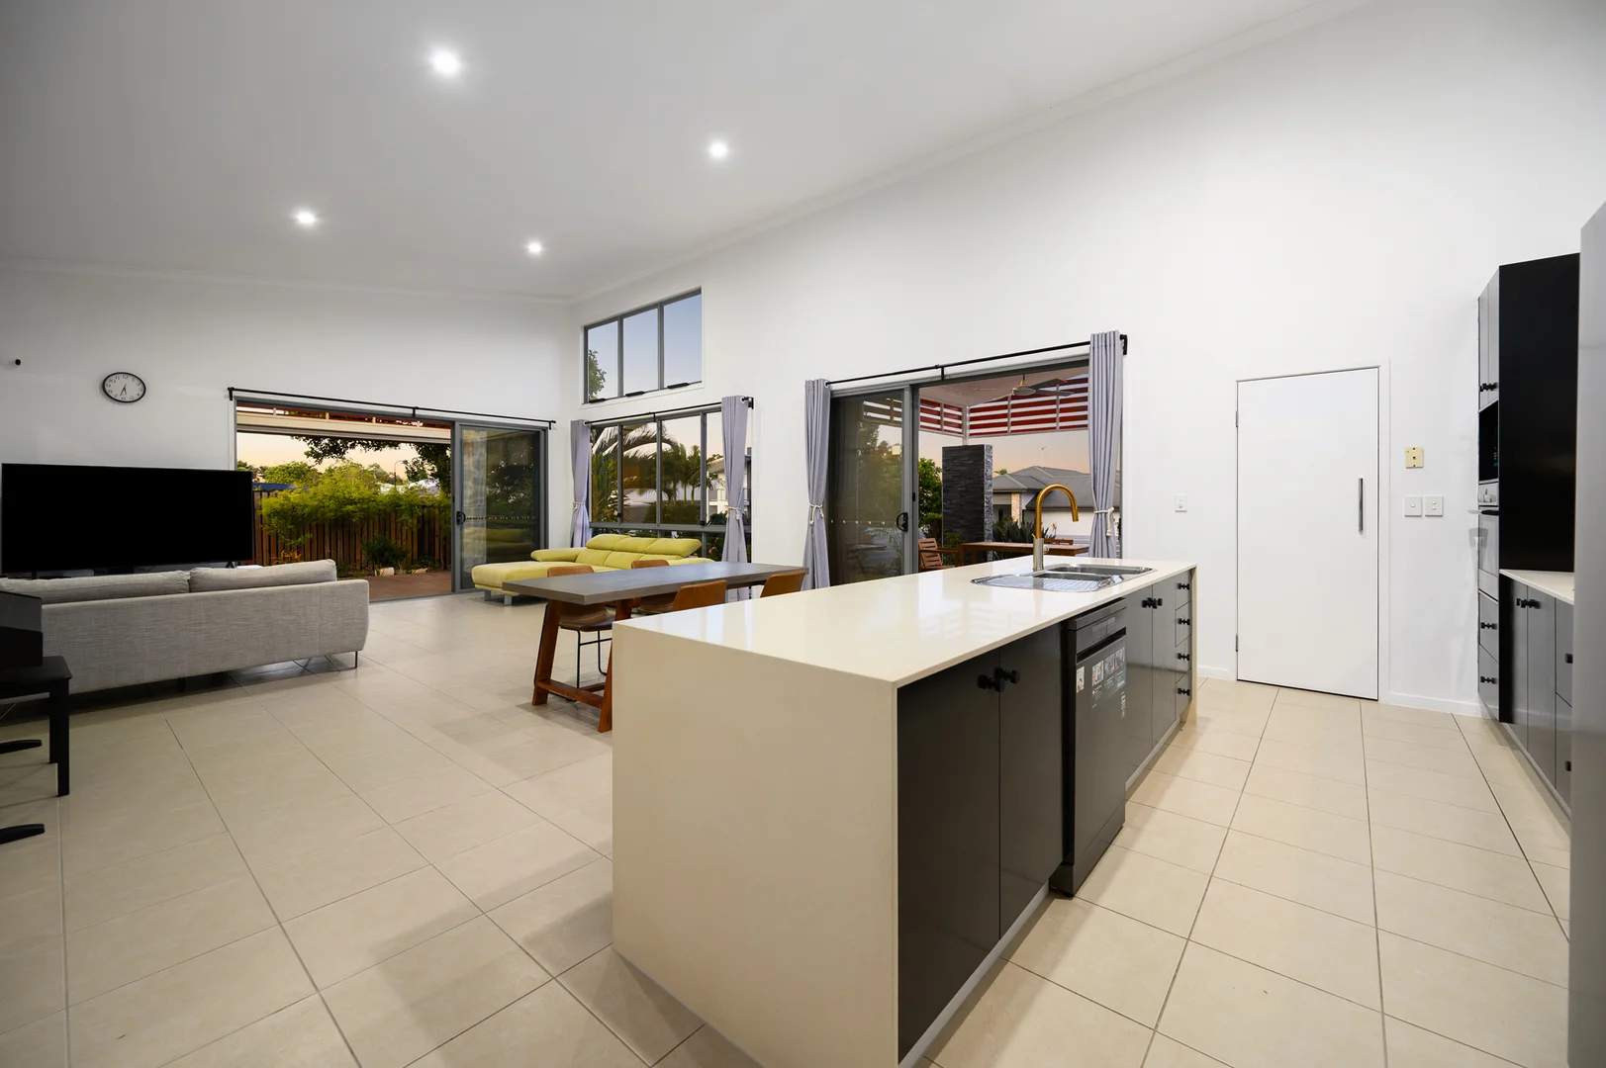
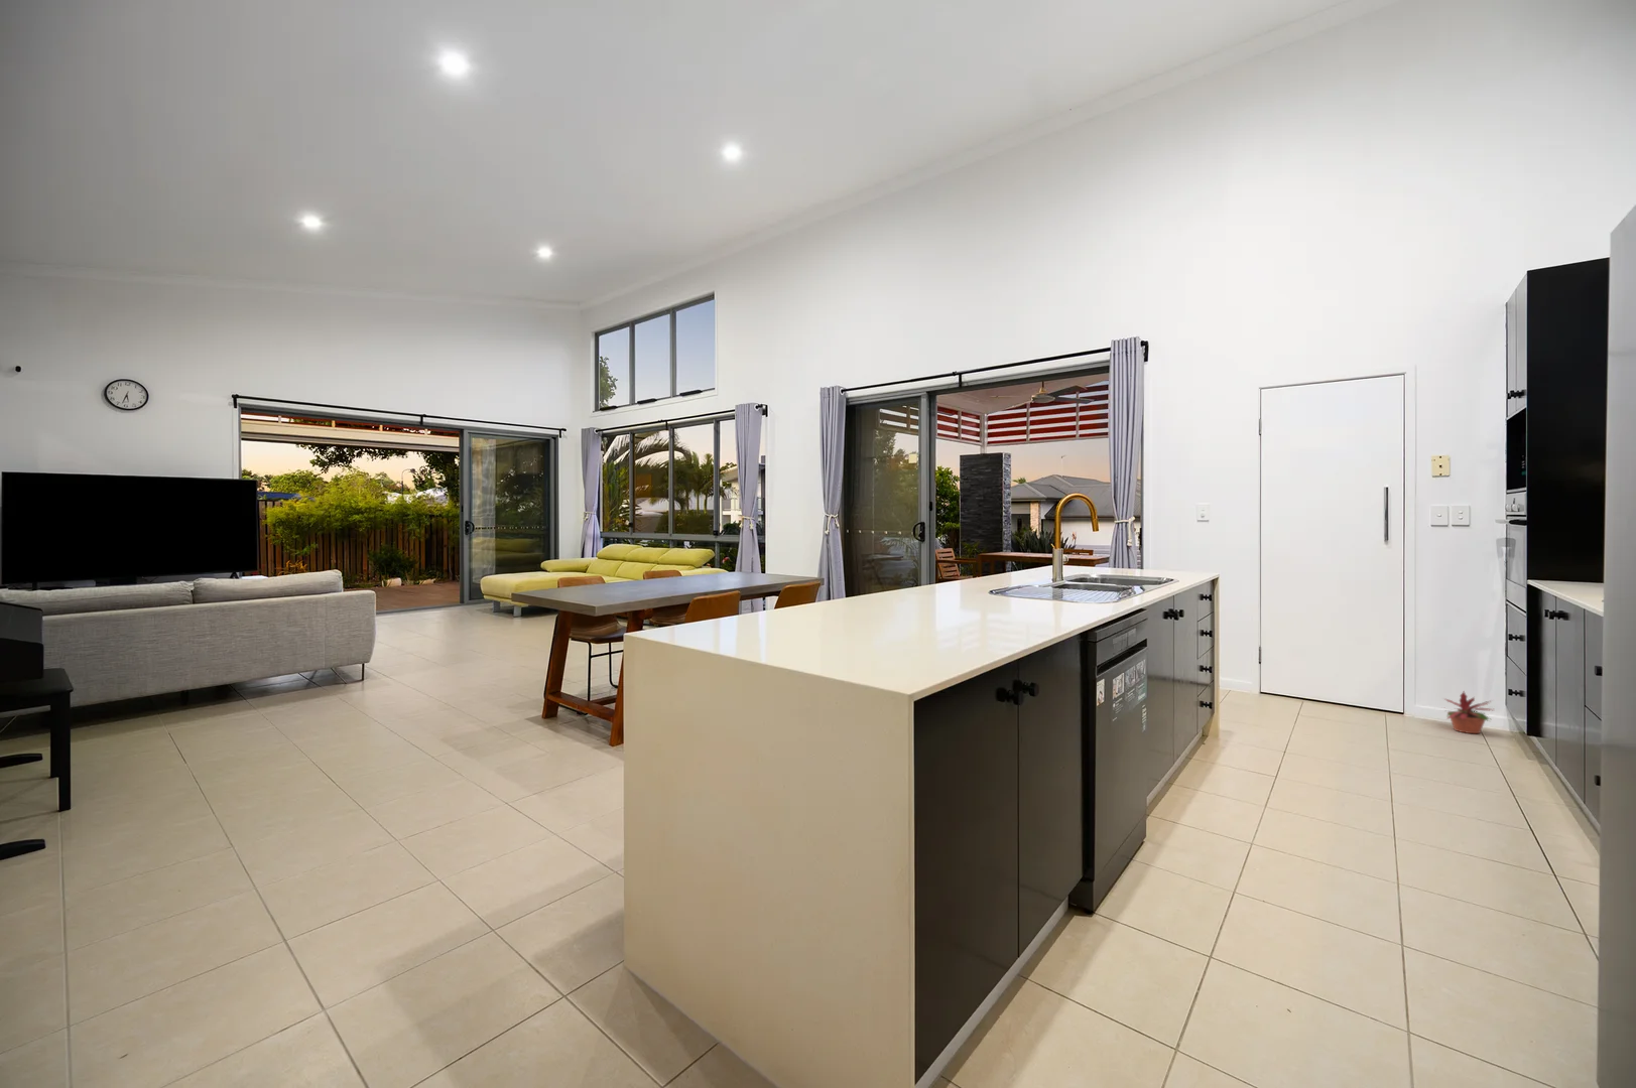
+ potted plant [1442,691,1494,735]
